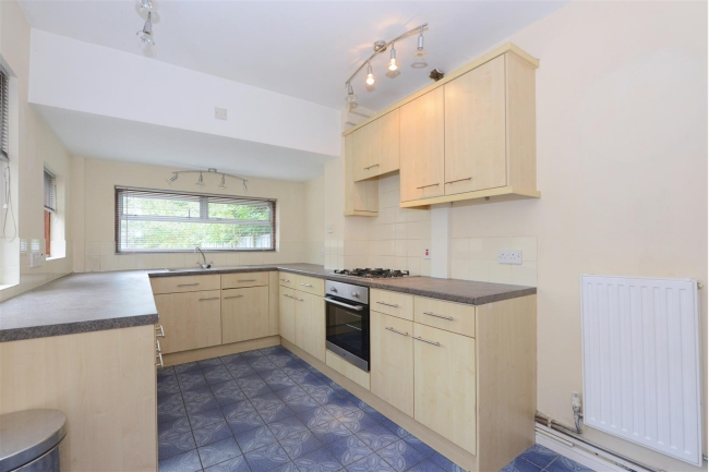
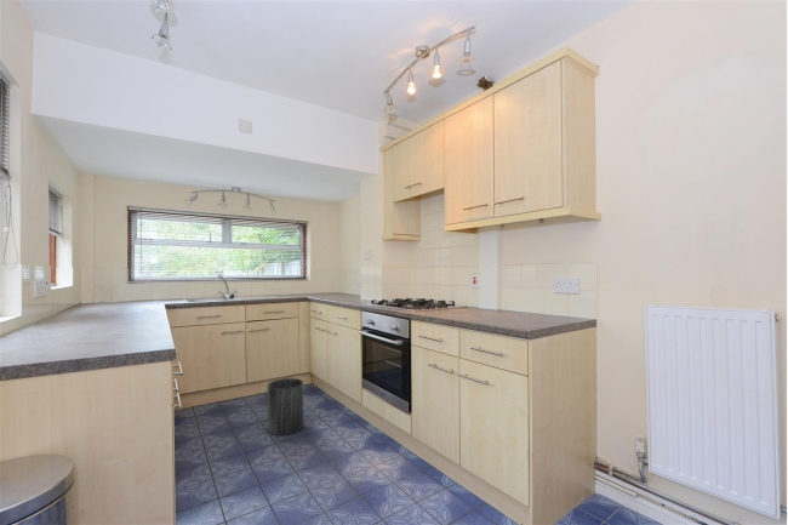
+ trash can [267,377,304,436]
